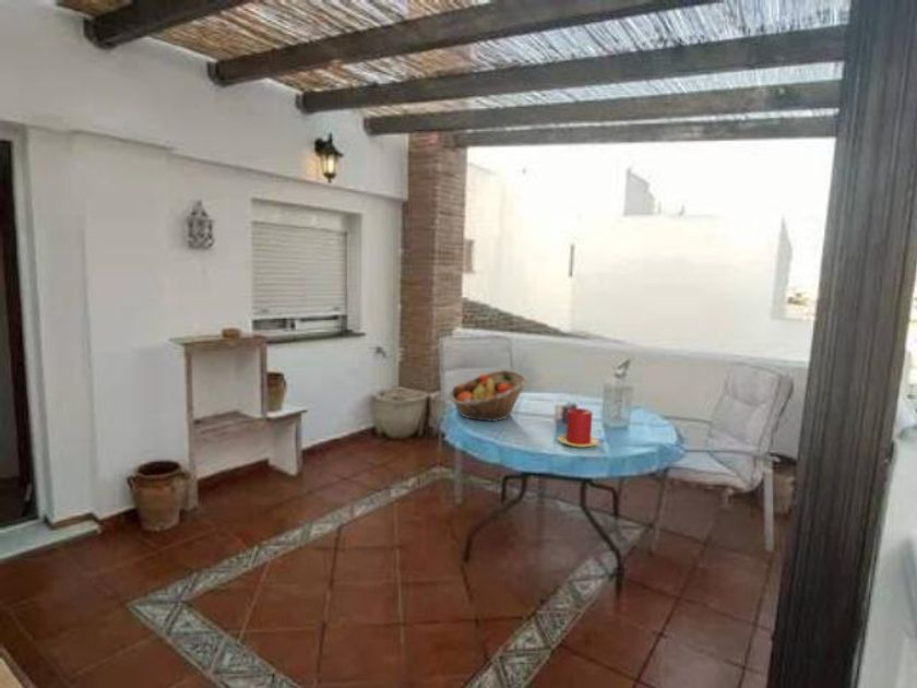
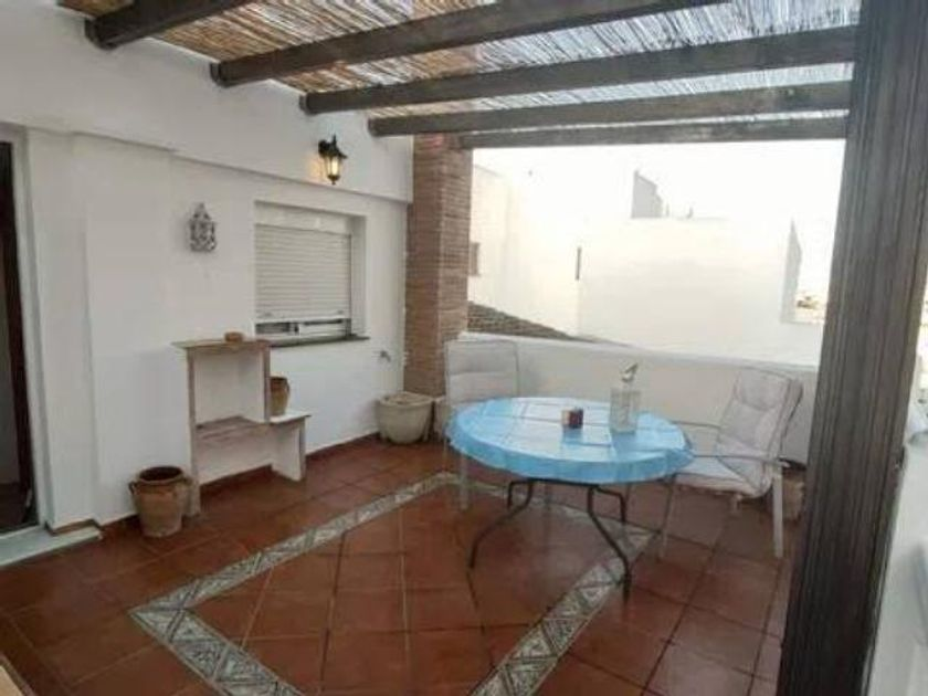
- candle [557,407,600,449]
- fruit basket [448,369,529,423]
